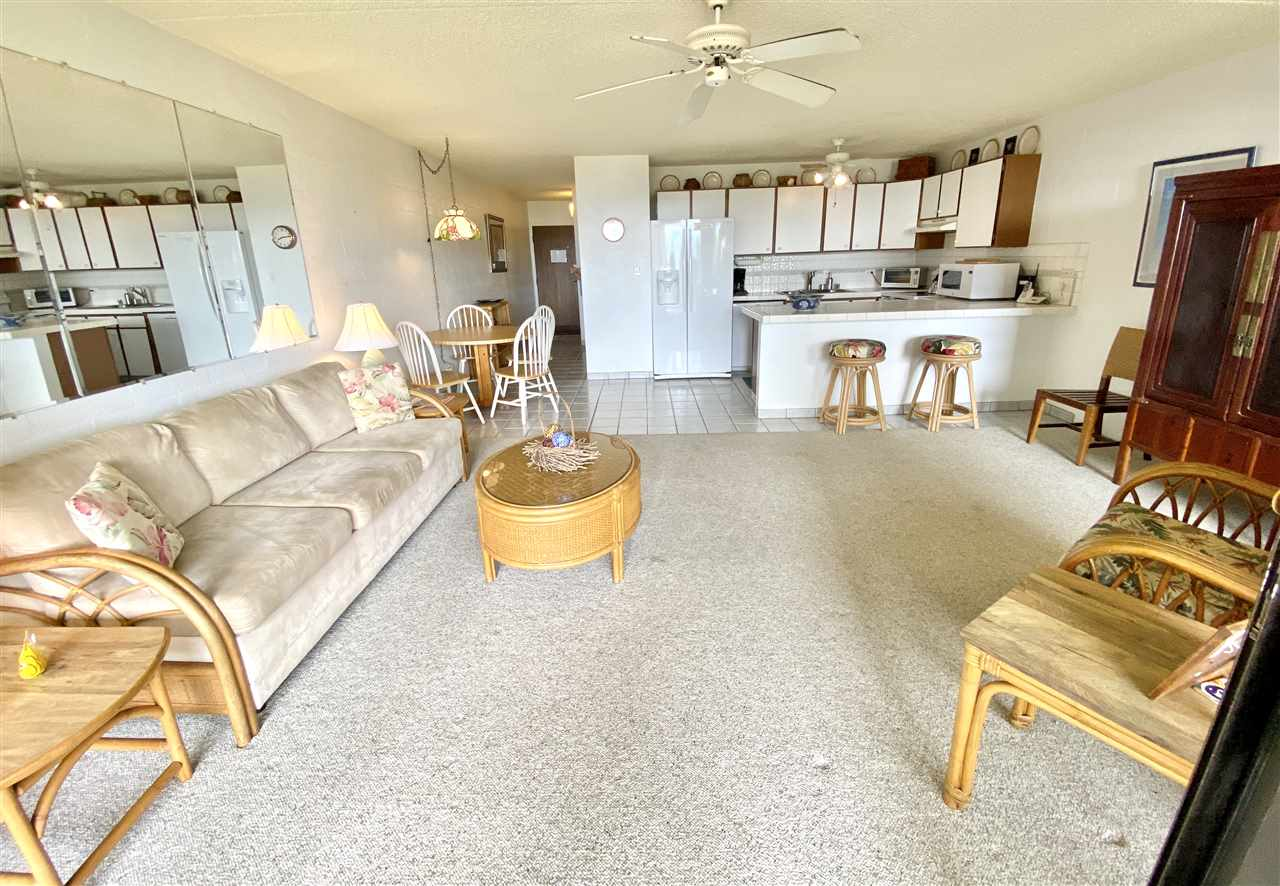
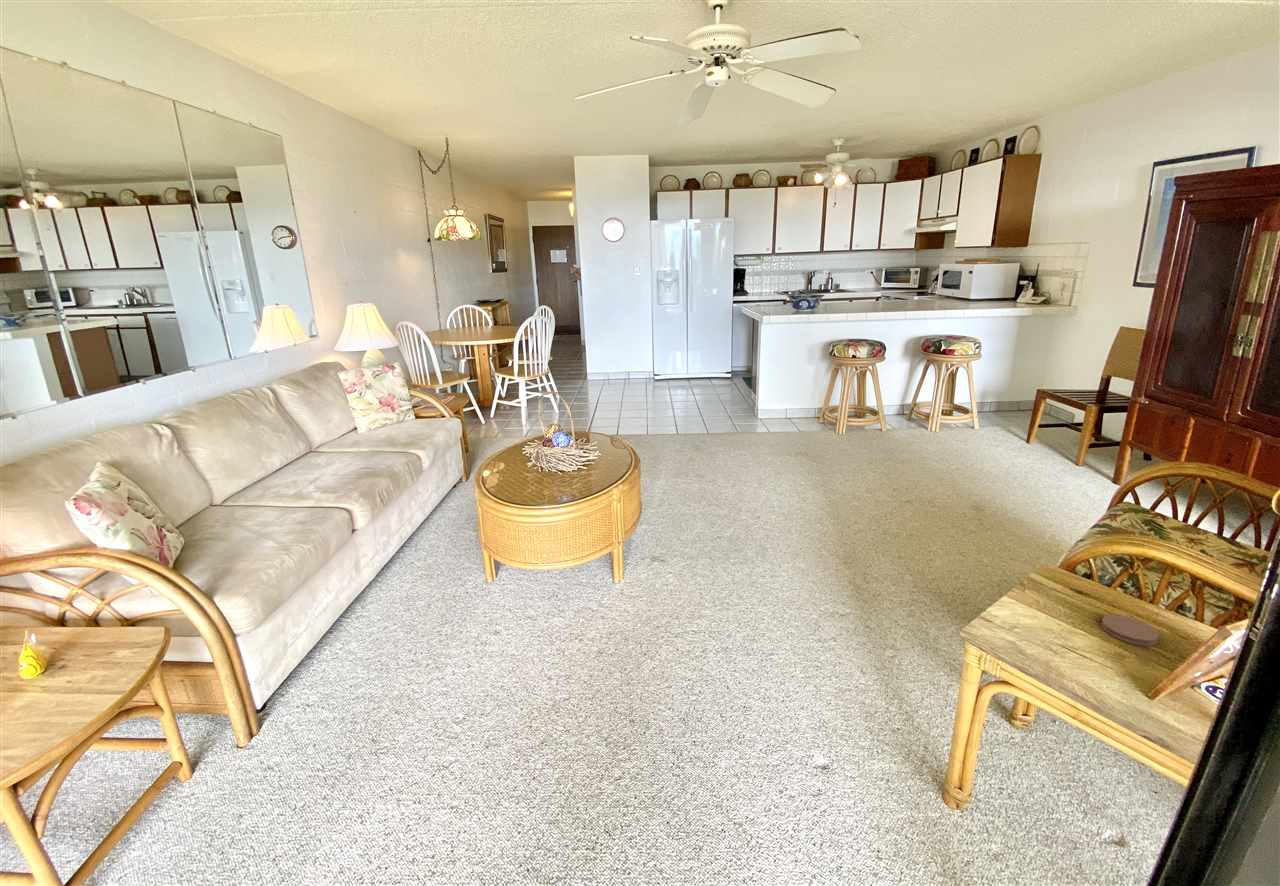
+ coaster [1100,613,1160,646]
